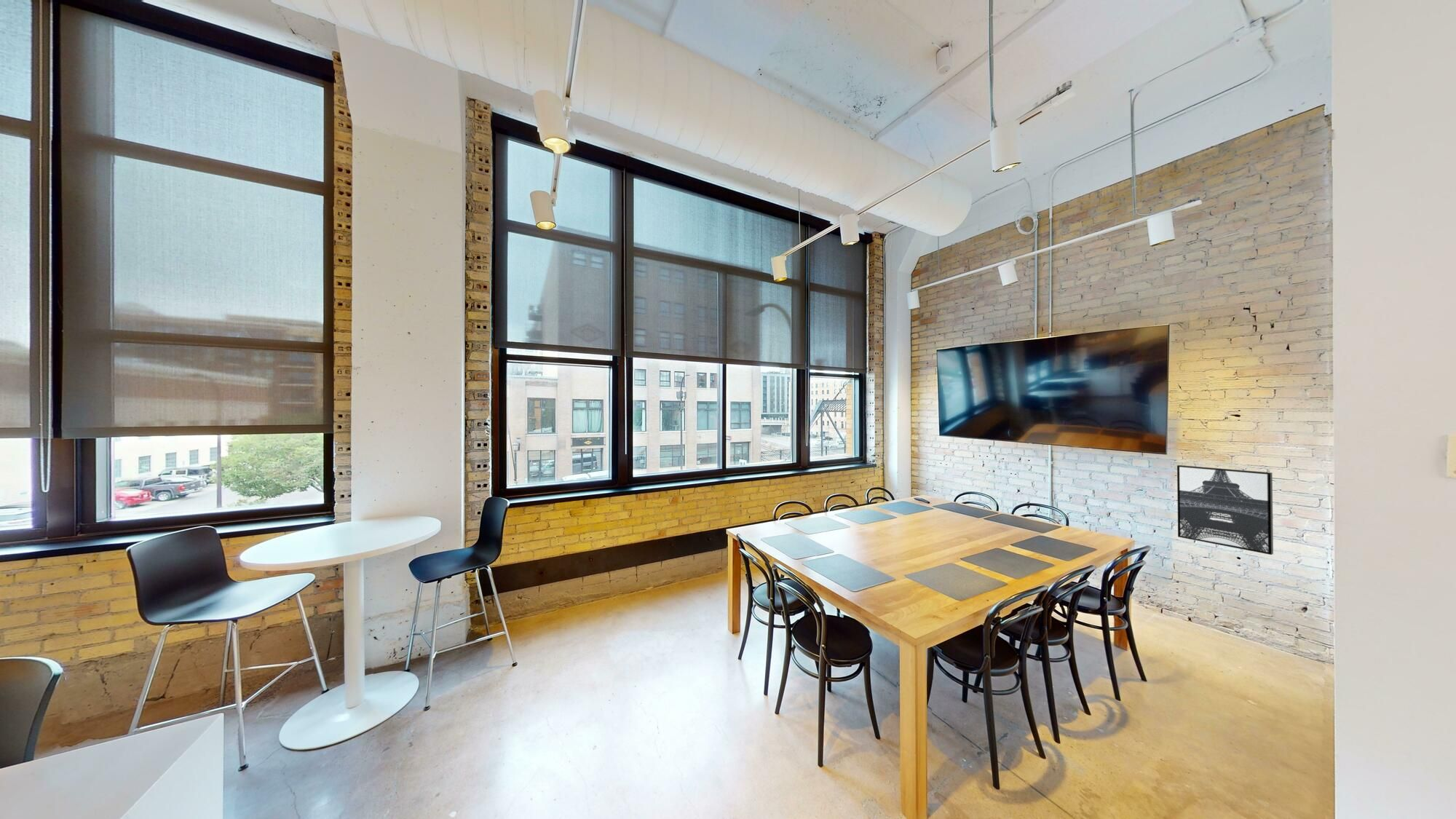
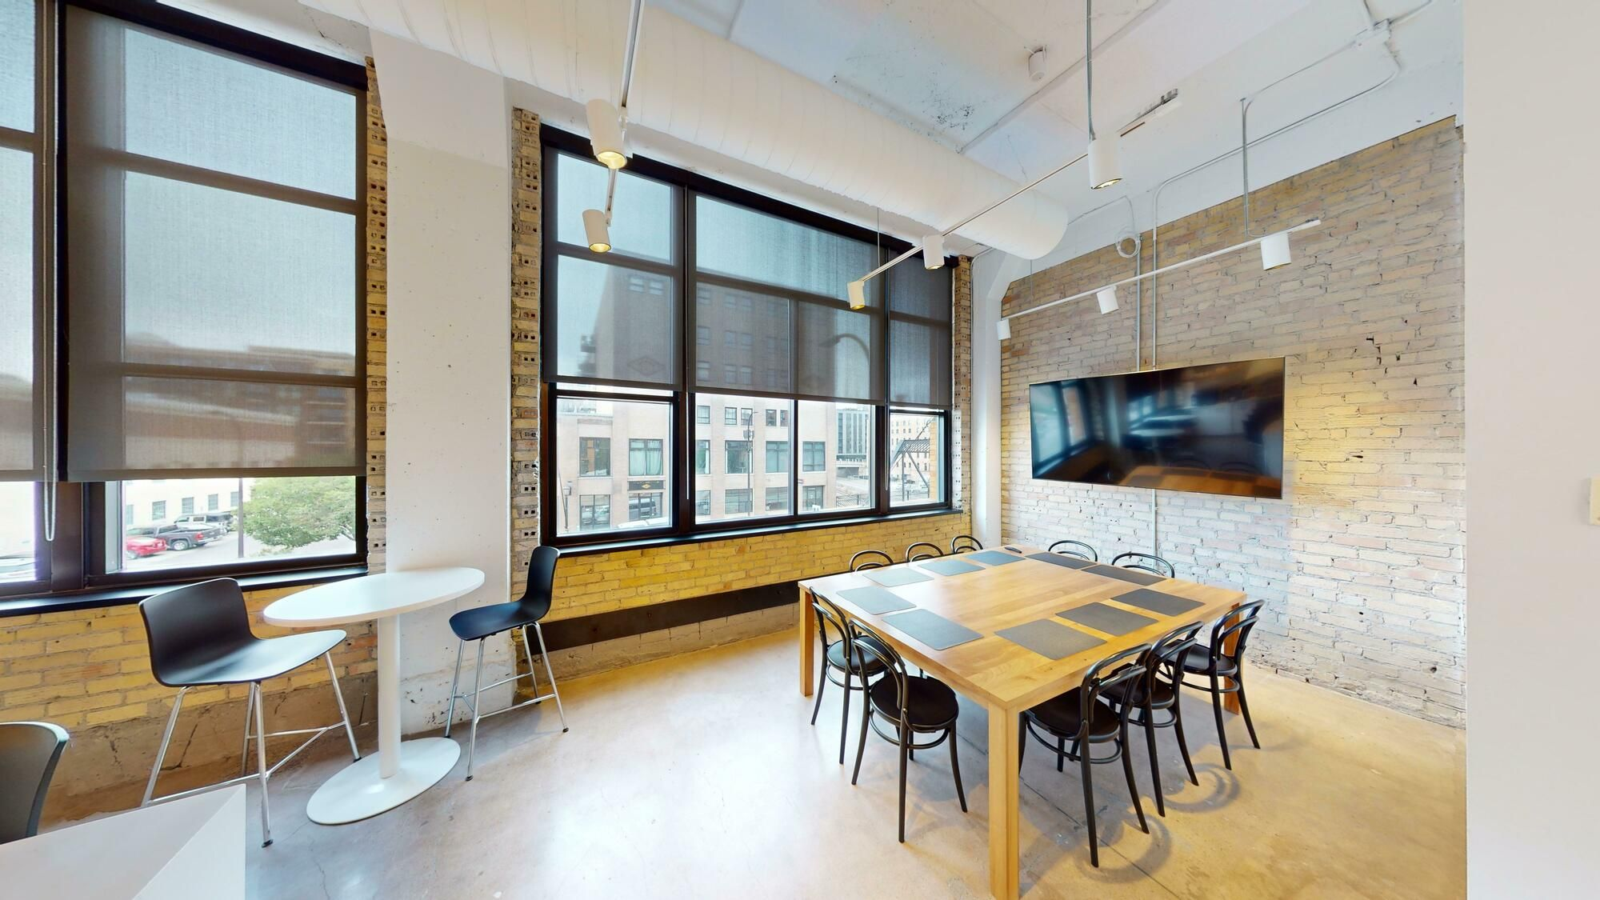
- wall art [1176,464,1274,555]
